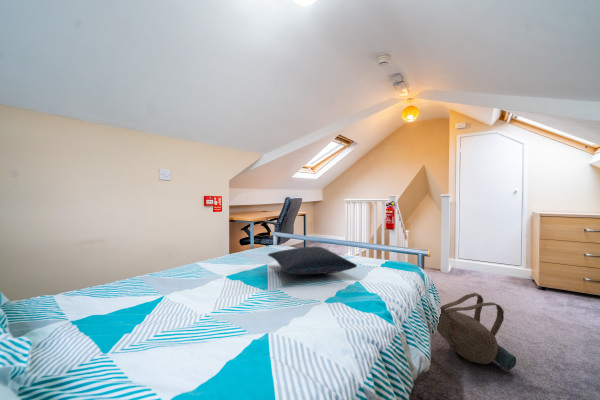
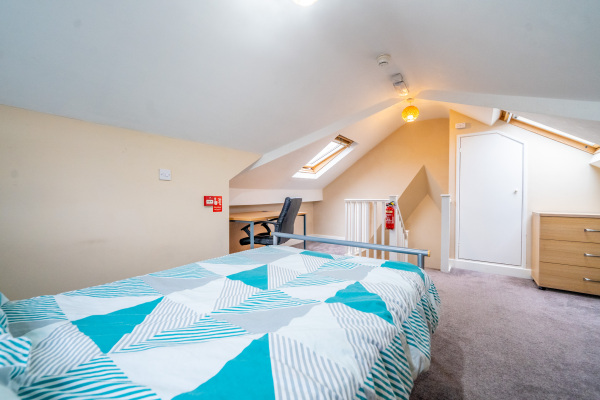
- backpack [436,292,517,372]
- pillow [267,245,358,275]
